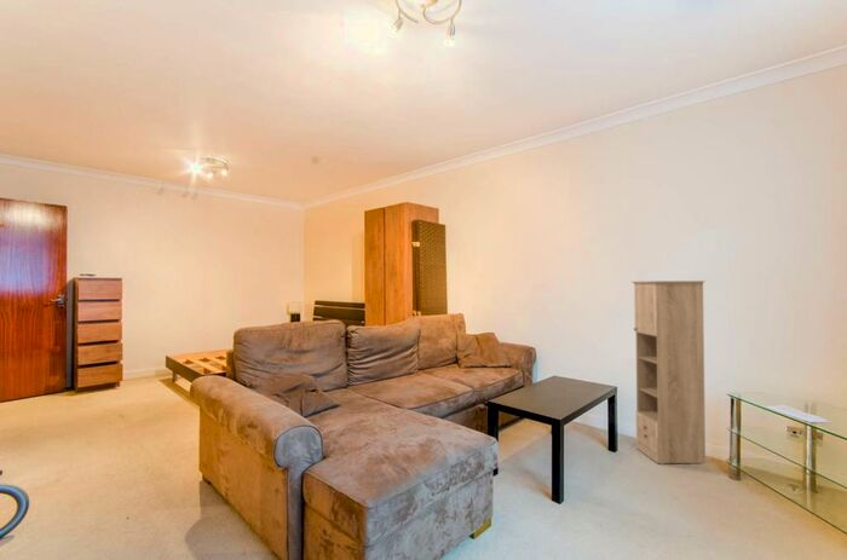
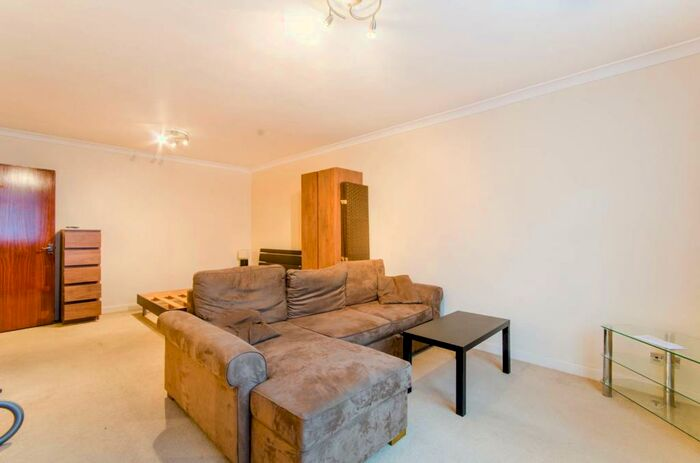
- storage cabinet [630,279,707,466]
